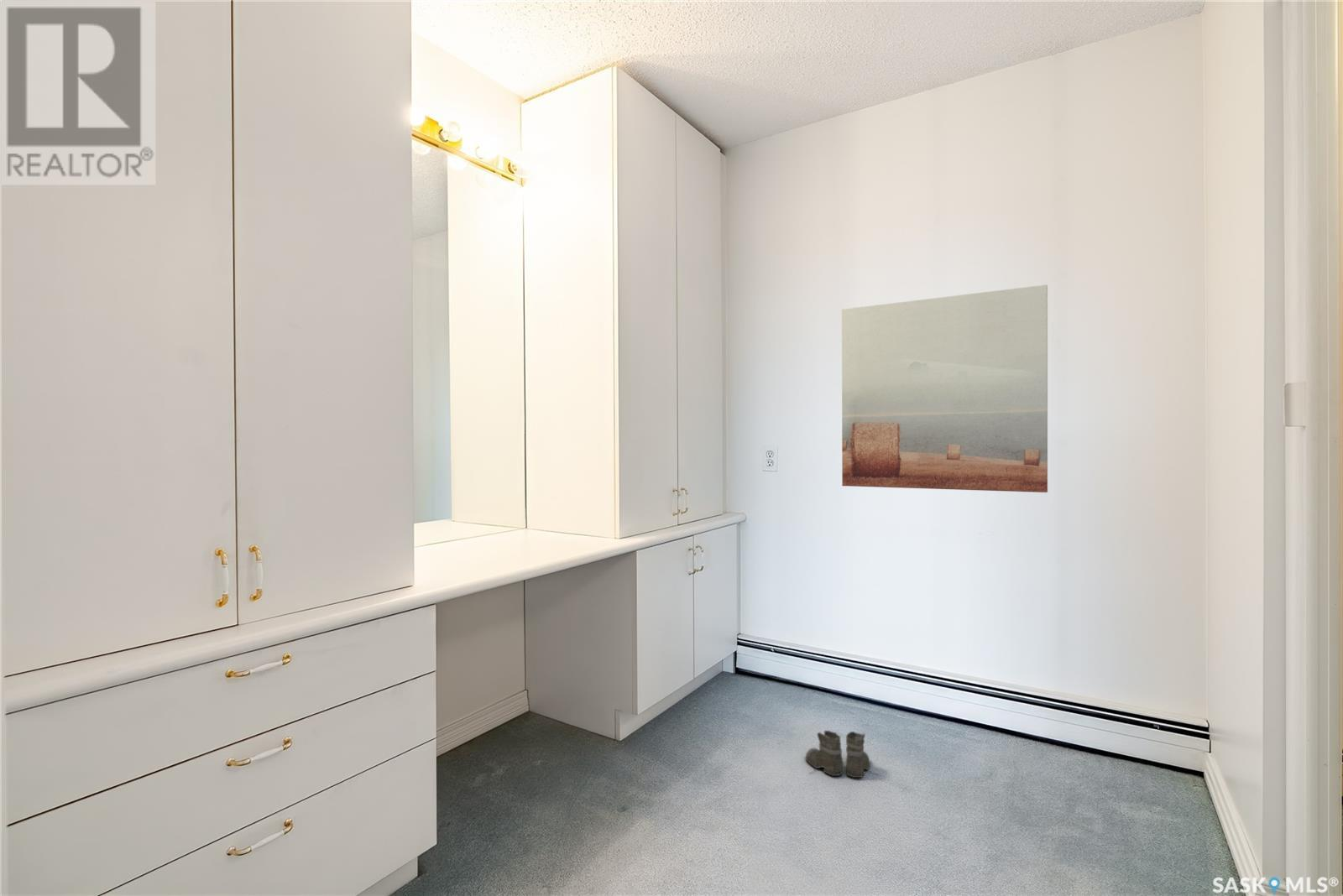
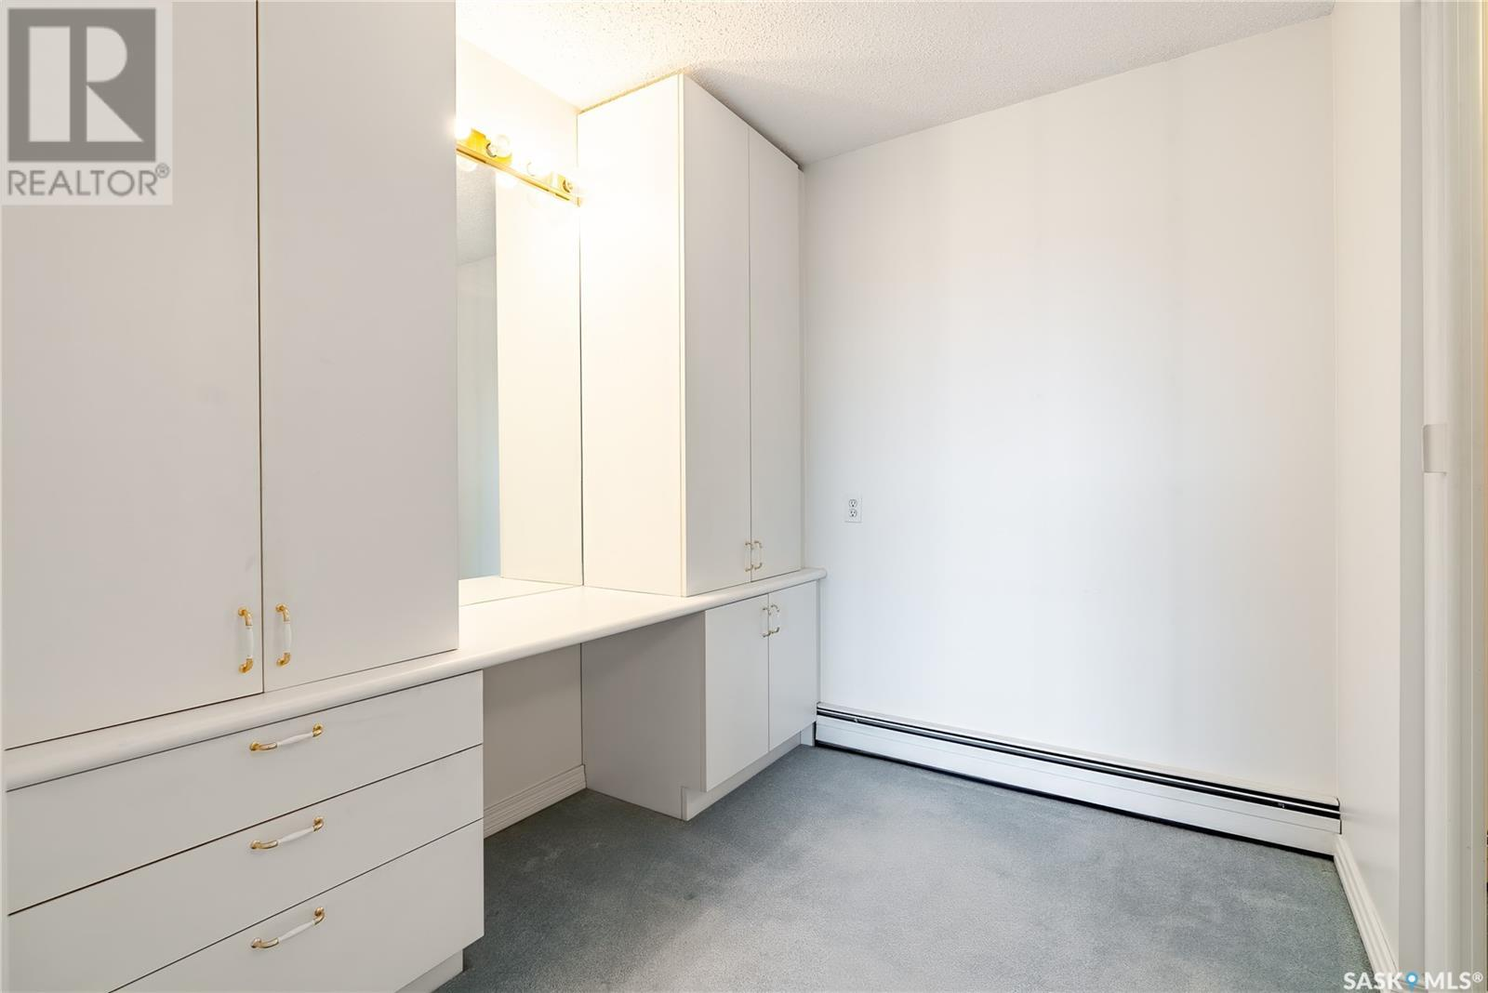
- boots [804,730,881,779]
- wall art [841,284,1048,493]
